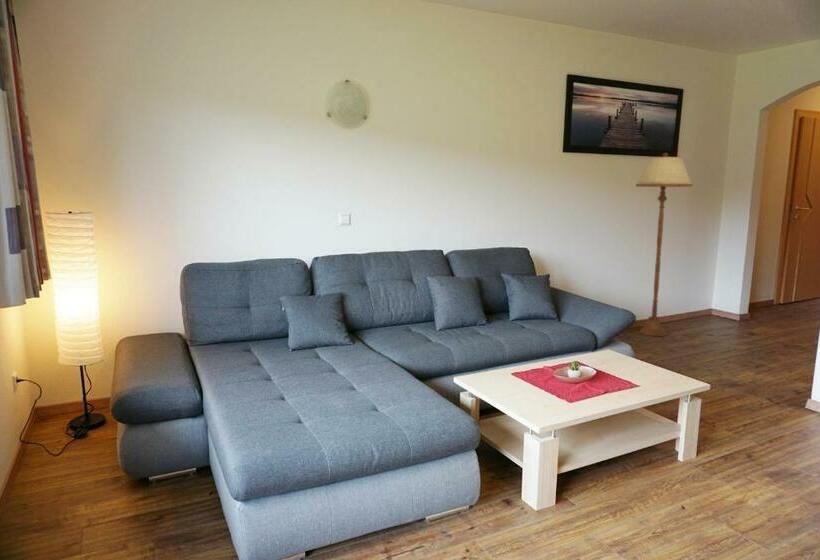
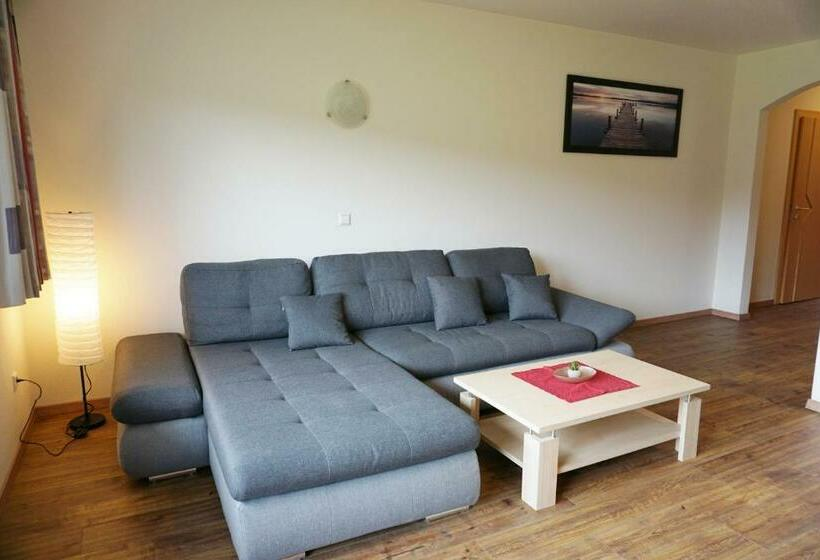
- floor lamp [635,152,694,337]
